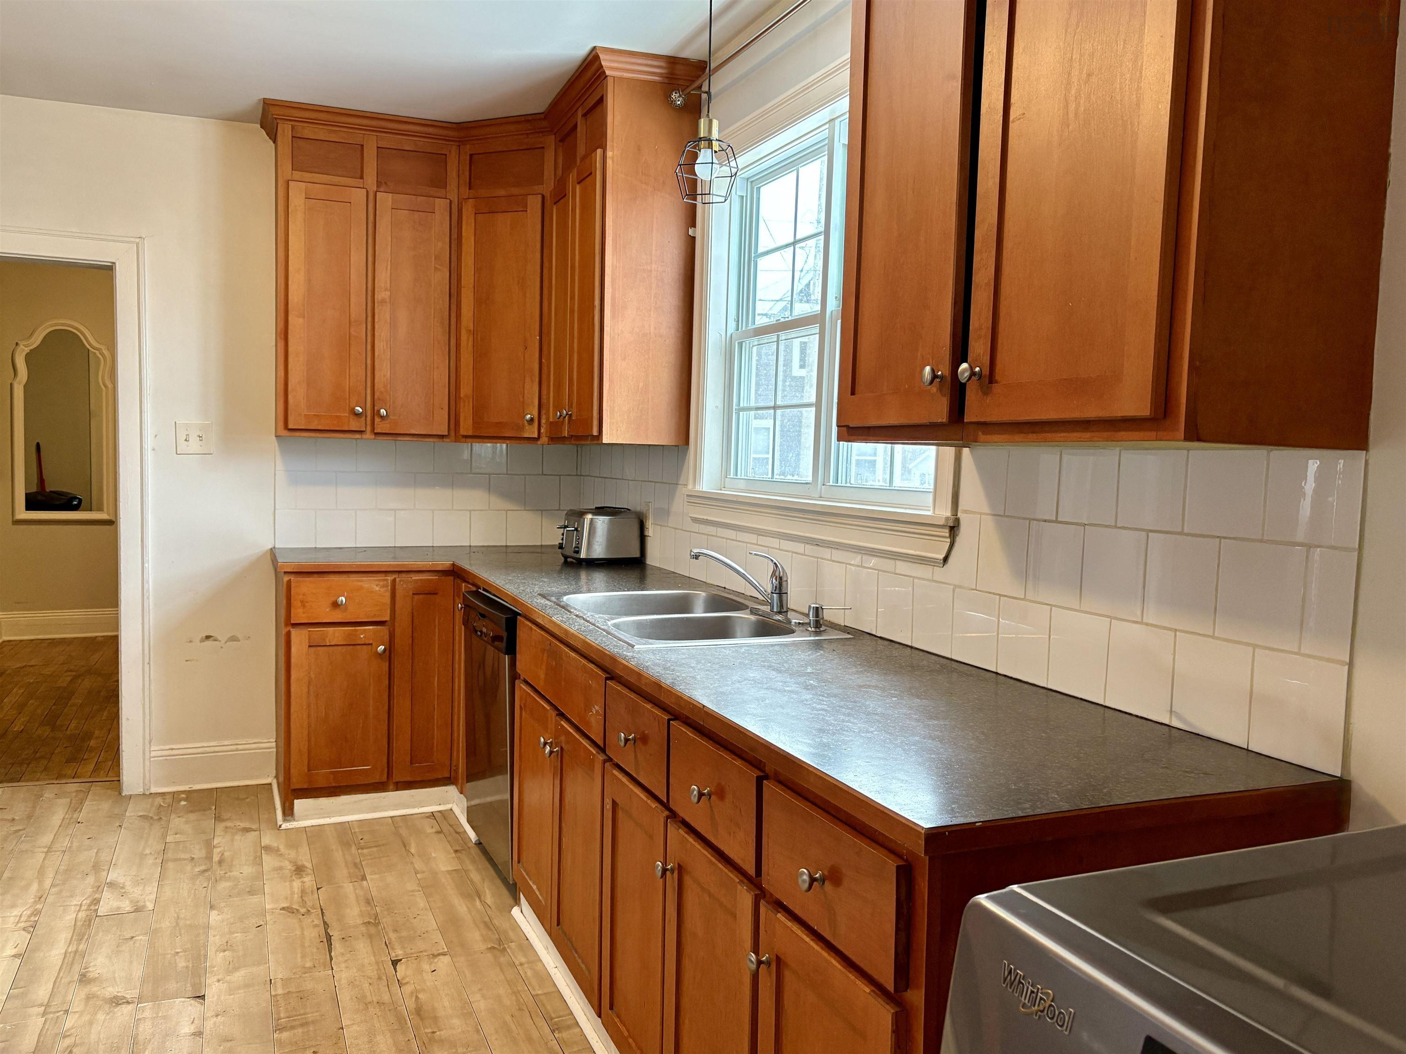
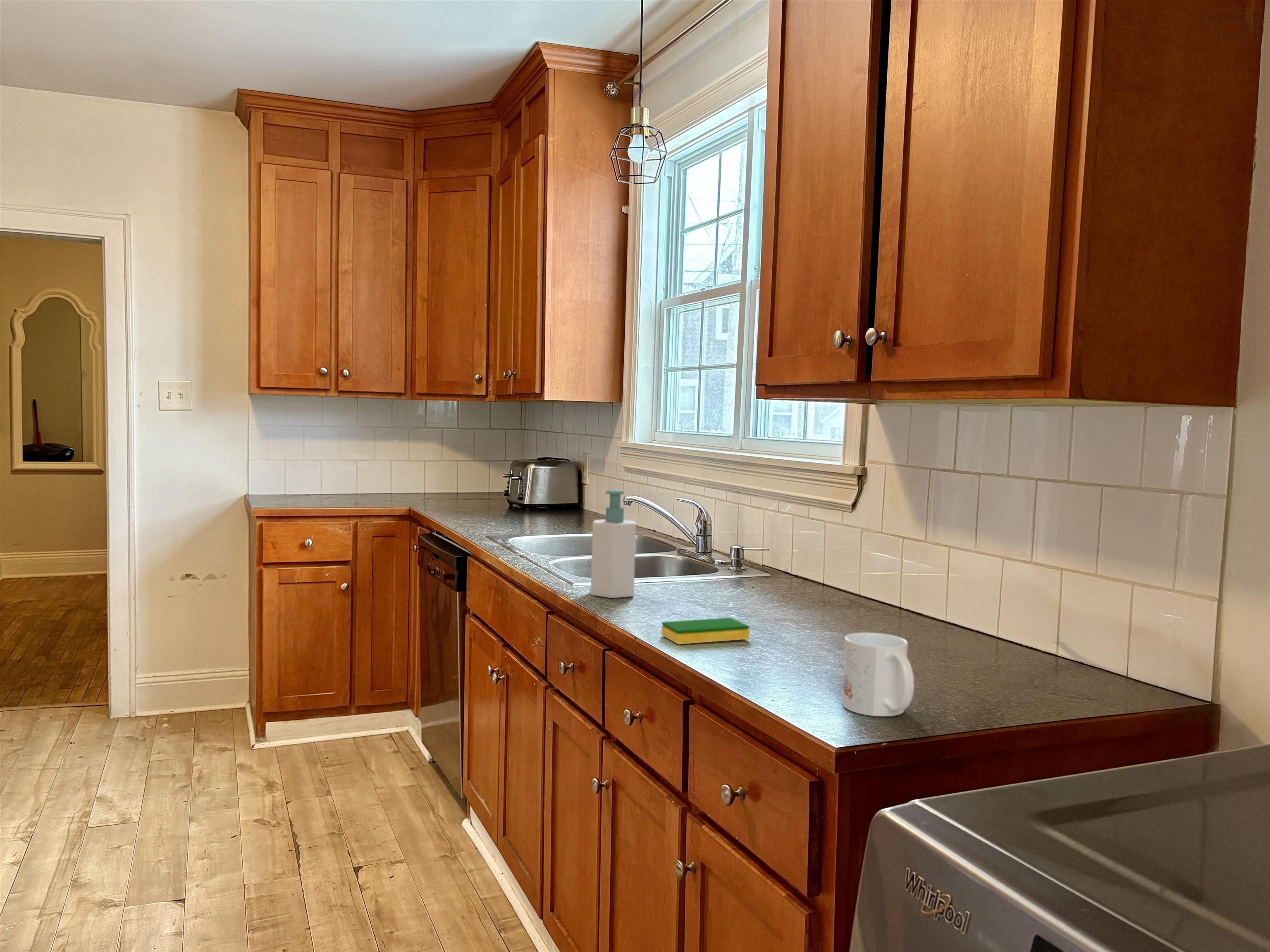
+ mug [842,632,914,717]
+ dish sponge [661,617,750,645]
+ soap bottle [590,490,637,599]
